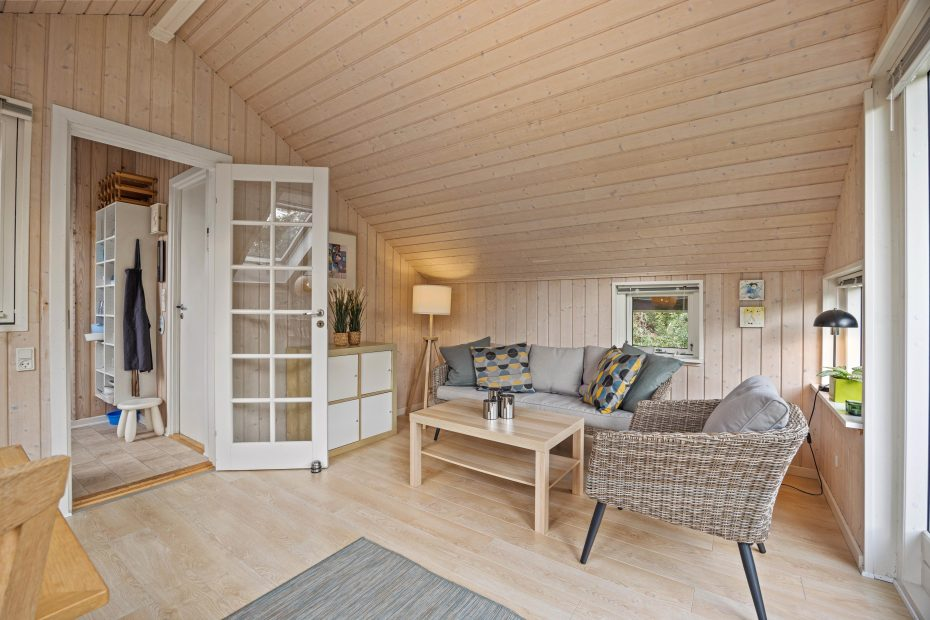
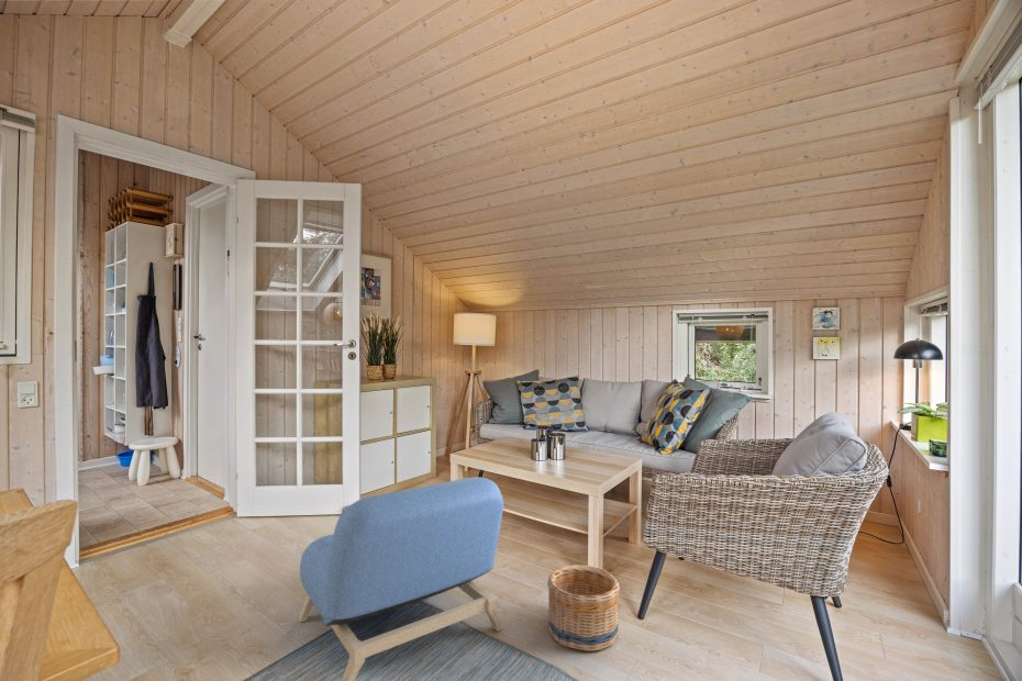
+ basket [546,563,621,652]
+ armchair [298,476,504,681]
